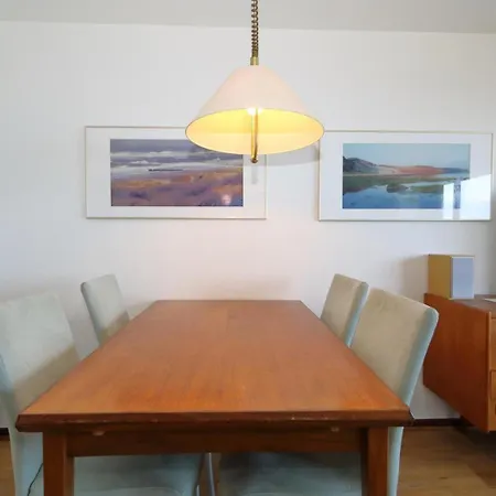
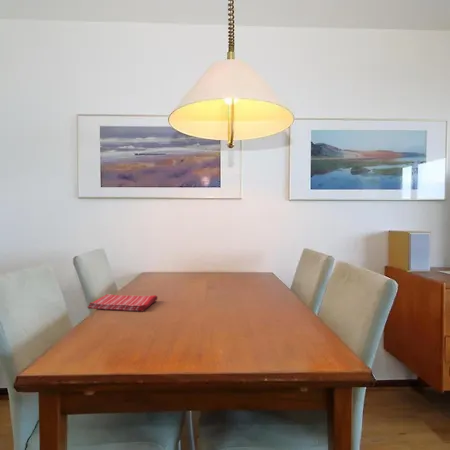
+ dish towel [86,293,159,312]
